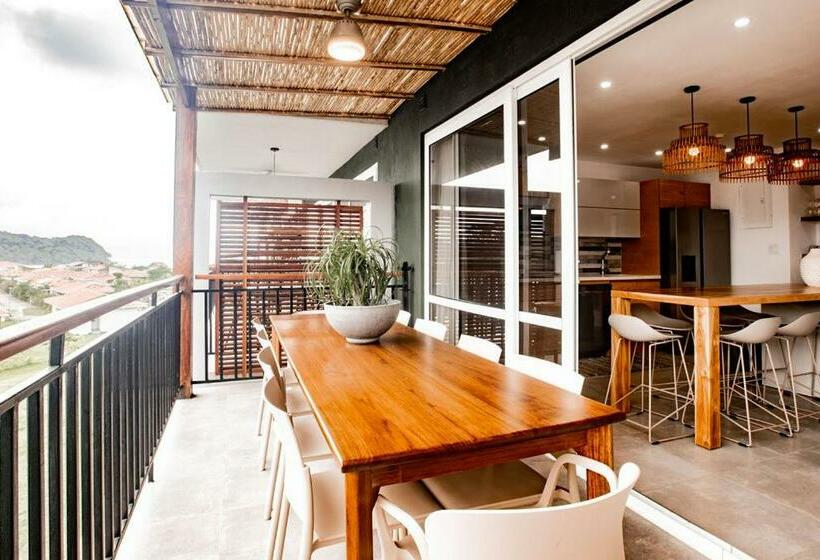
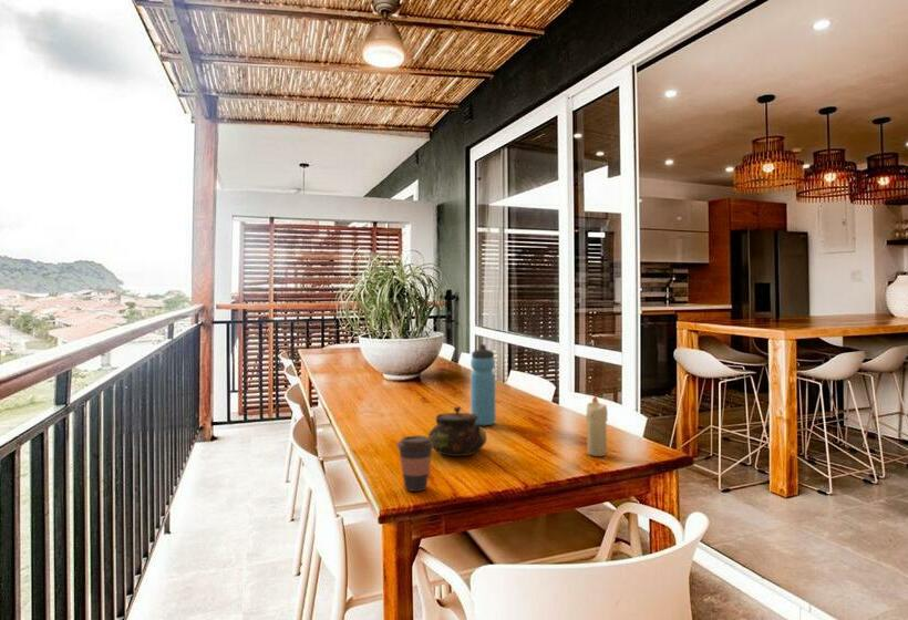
+ teapot [427,405,488,457]
+ water bottle [470,343,496,426]
+ coffee cup [395,435,434,493]
+ candle [585,393,609,457]
